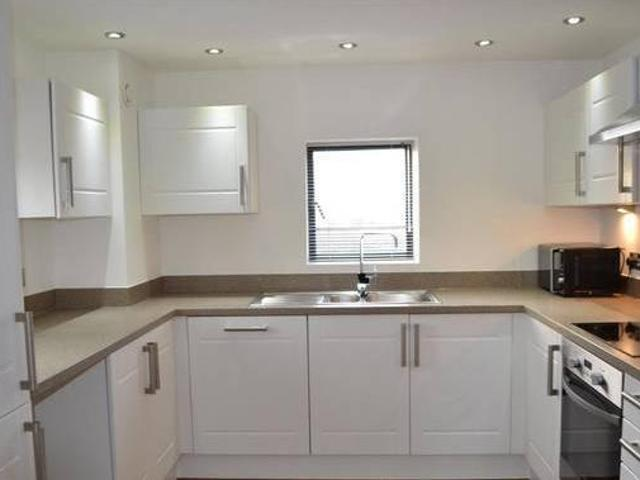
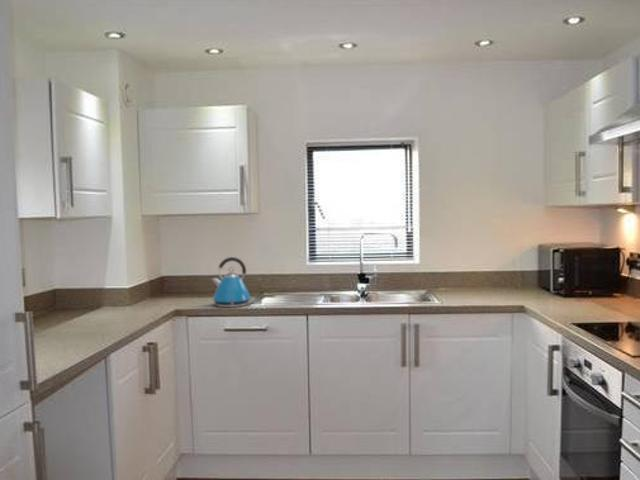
+ kettle [211,256,255,308]
